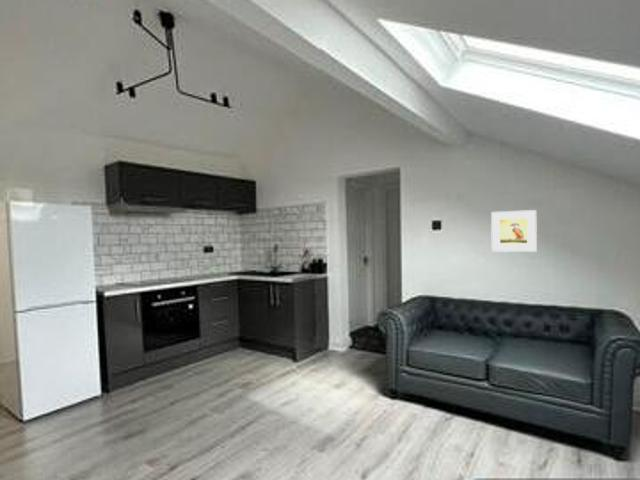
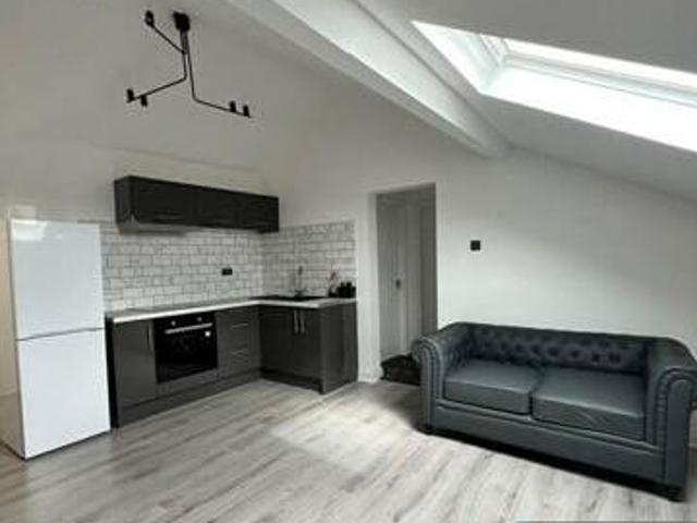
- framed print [490,209,538,253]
